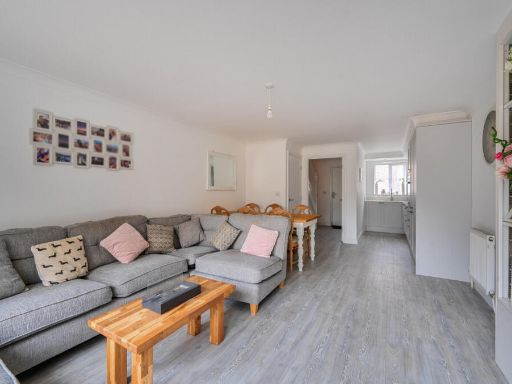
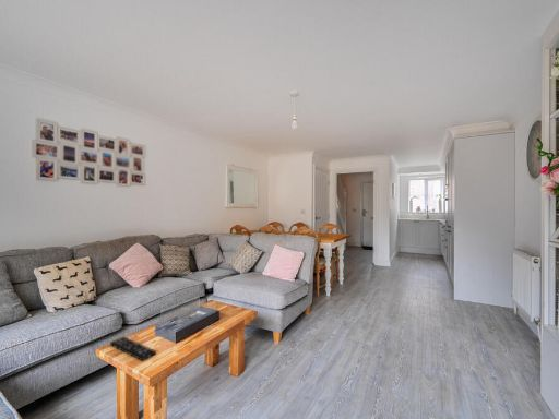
+ remote control [109,336,157,362]
